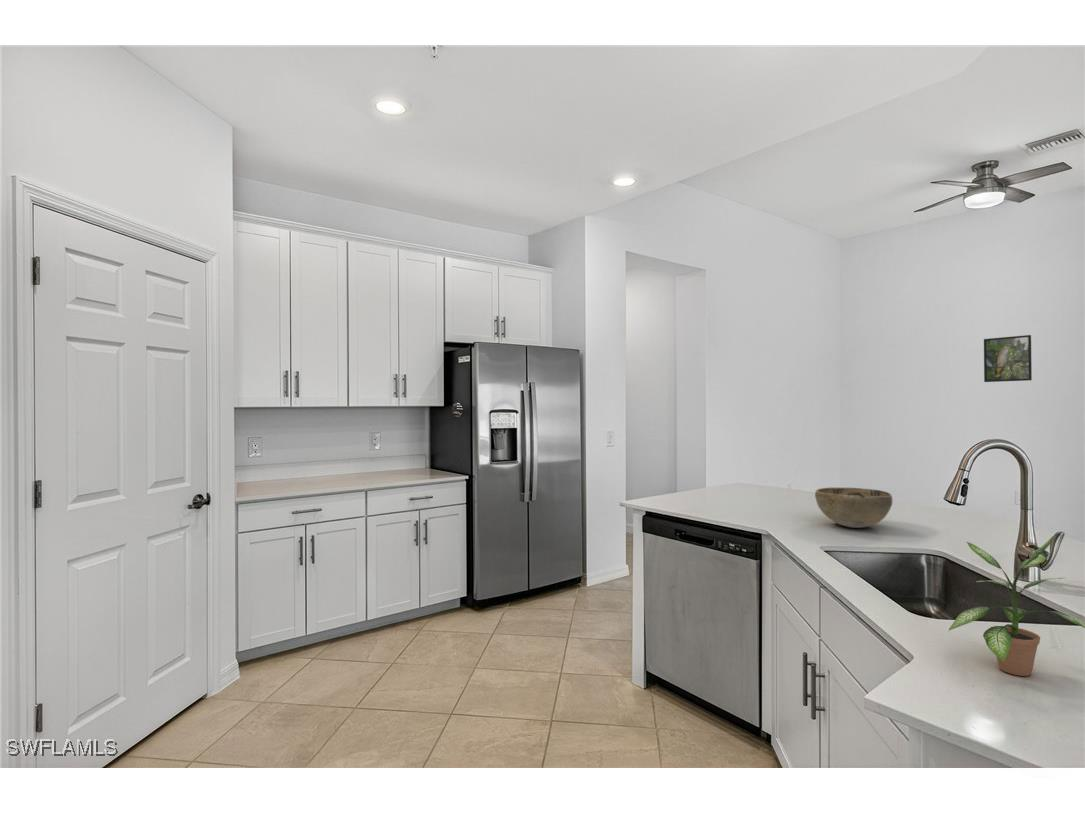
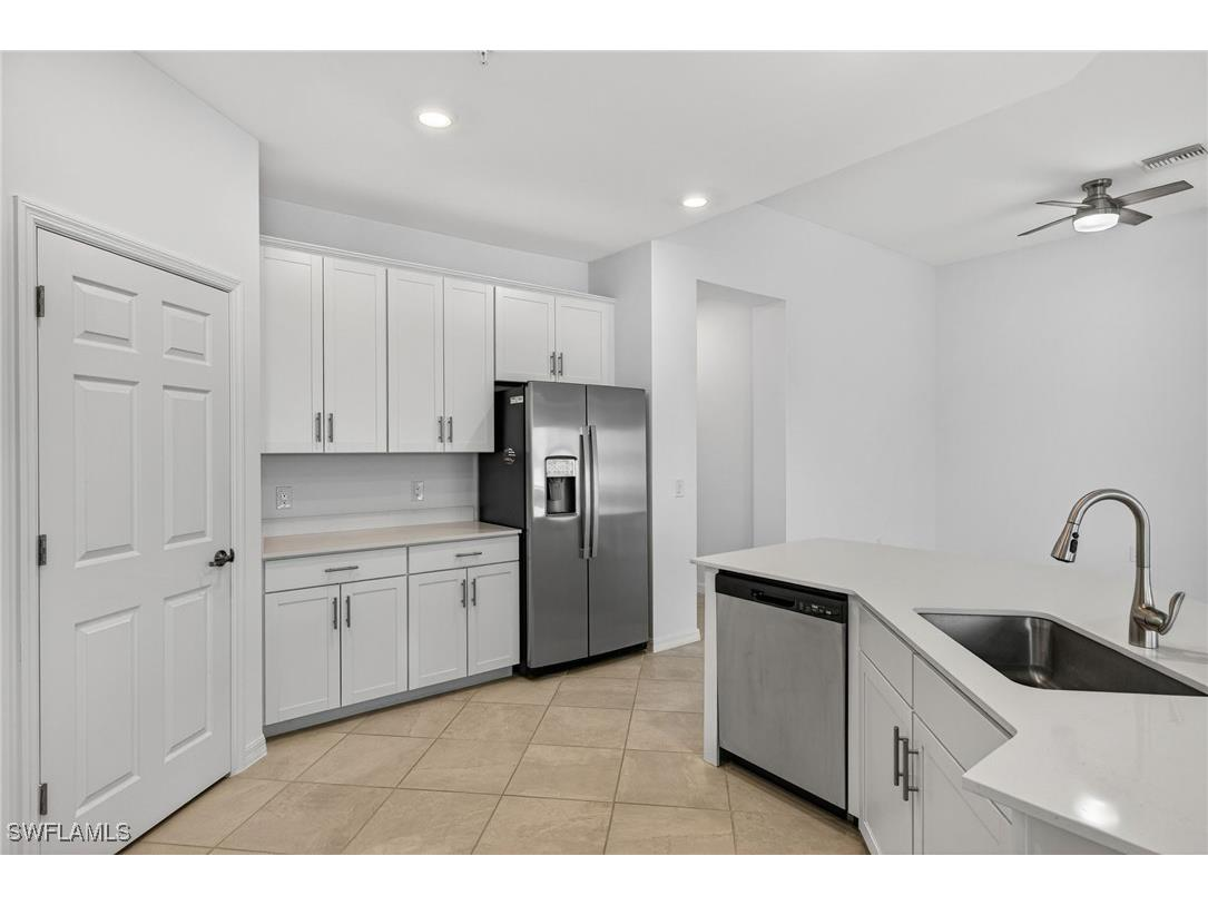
- potted plant [948,534,1085,677]
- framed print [983,334,1033,383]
- decorative bowl [814,486,893,529]
